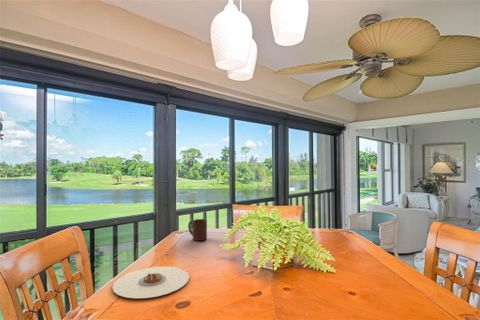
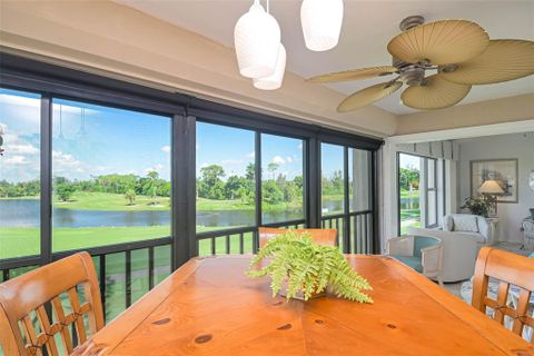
- plate [111,266,190,299]
- cup [187,218,208,242]
